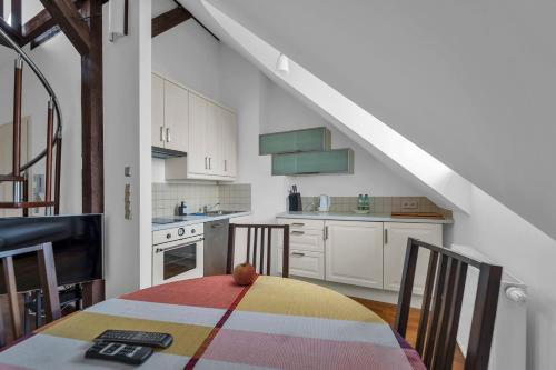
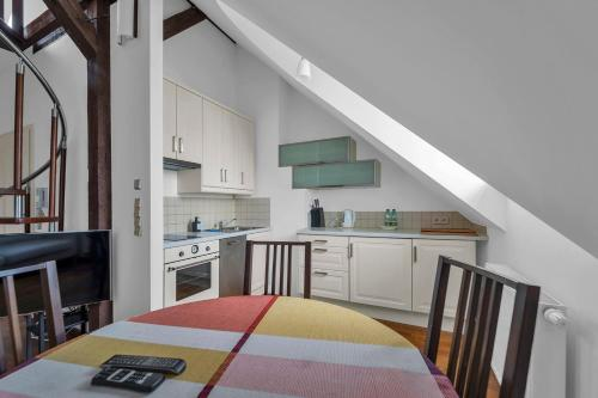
- apple [231,260,256,287]
